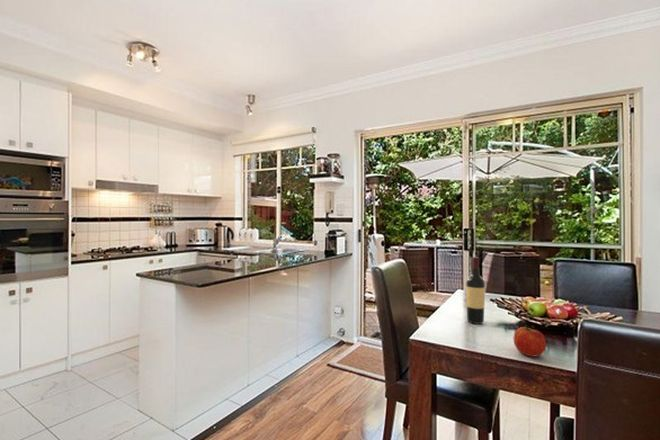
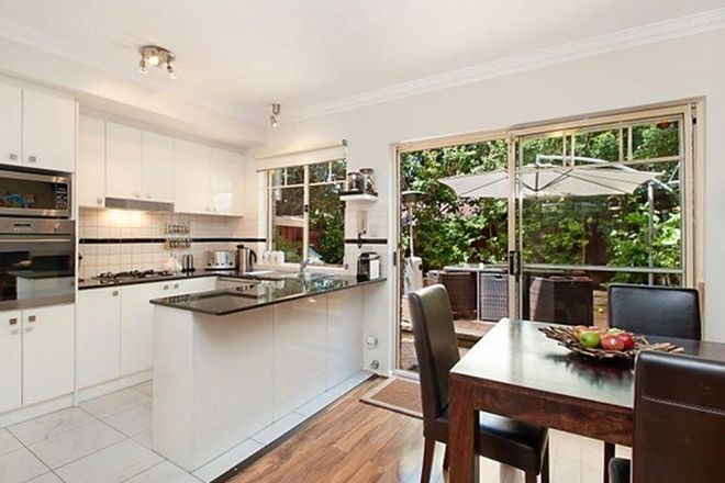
- apple [513,325,547,357]
- wine bottle [465,256,486,325]
